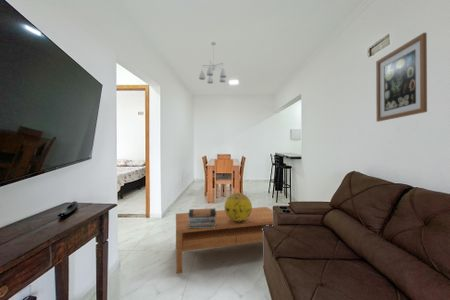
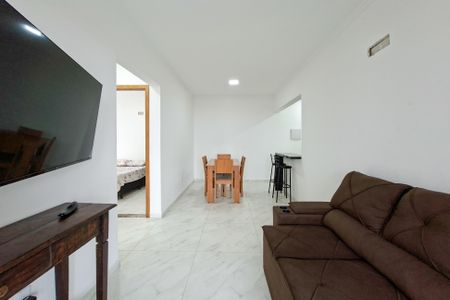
- coffee table [175,206,274,275]
- wall art [375,32,428,123]
- decorative sphere [223,192,253,222]
- book stack [188,208,217,228]
- ceiling light fixture [198,41,227,85]
